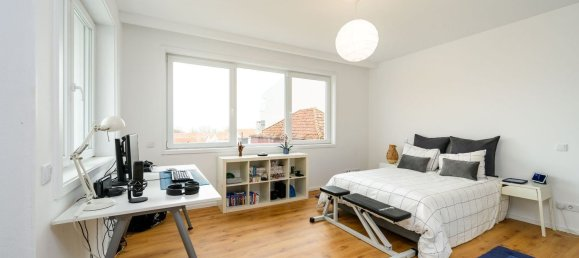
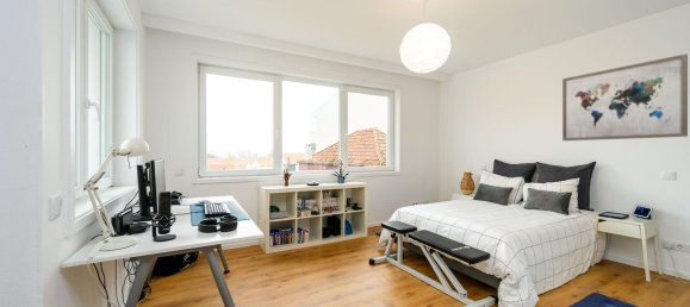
+ wall art [561,52,689,142]
